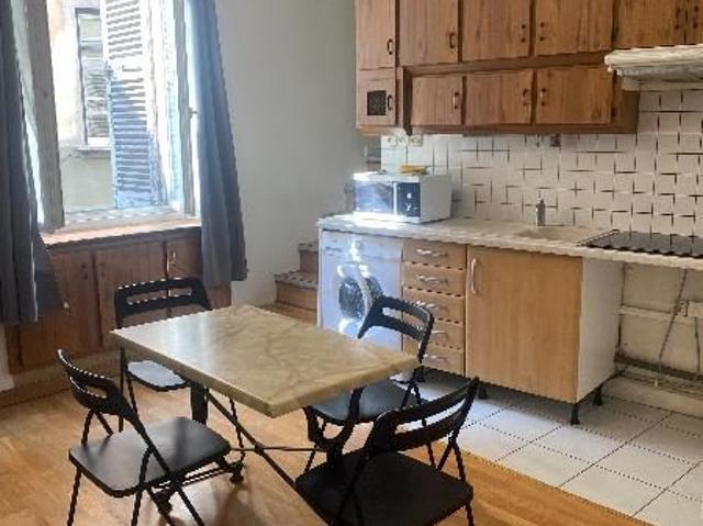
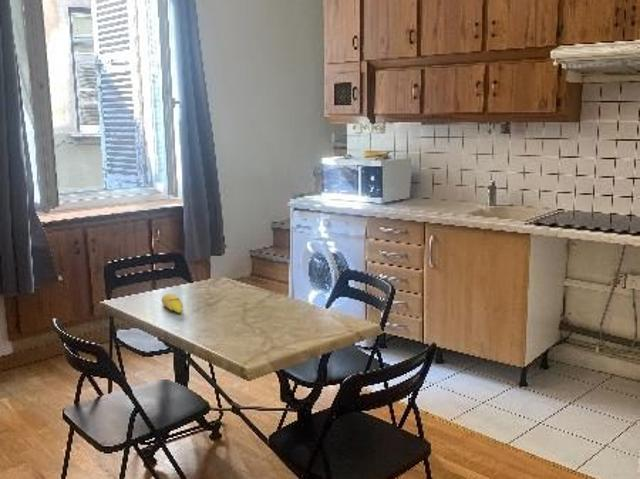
+ banana [160,292,184,314]
